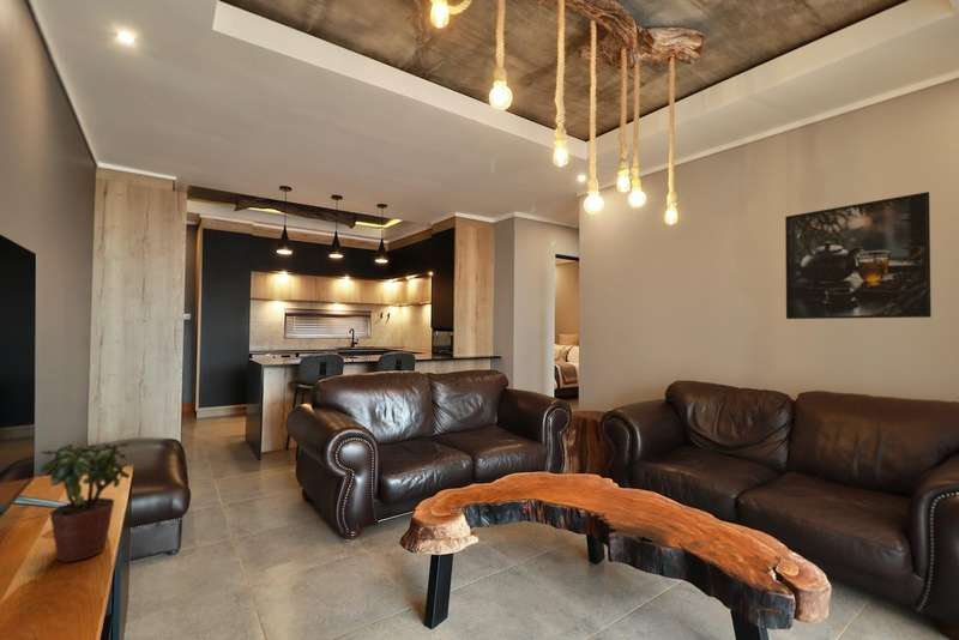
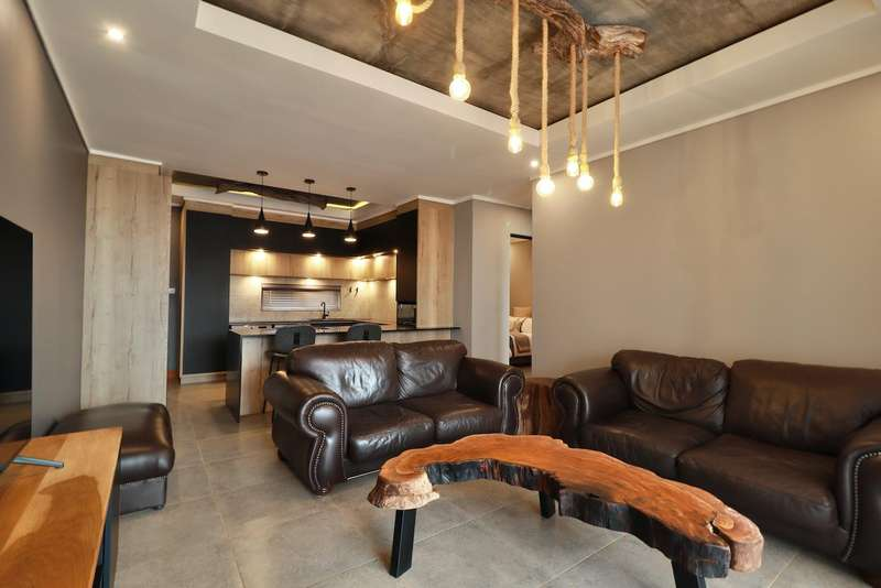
- potted plant [40,441,134,563]
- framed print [784,191,933,320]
